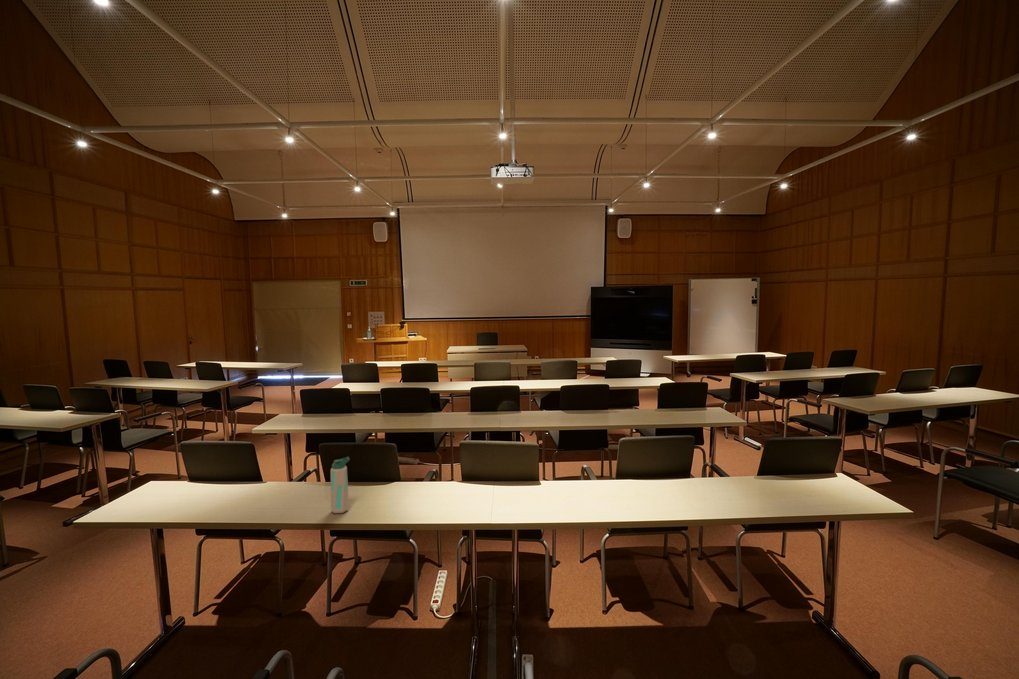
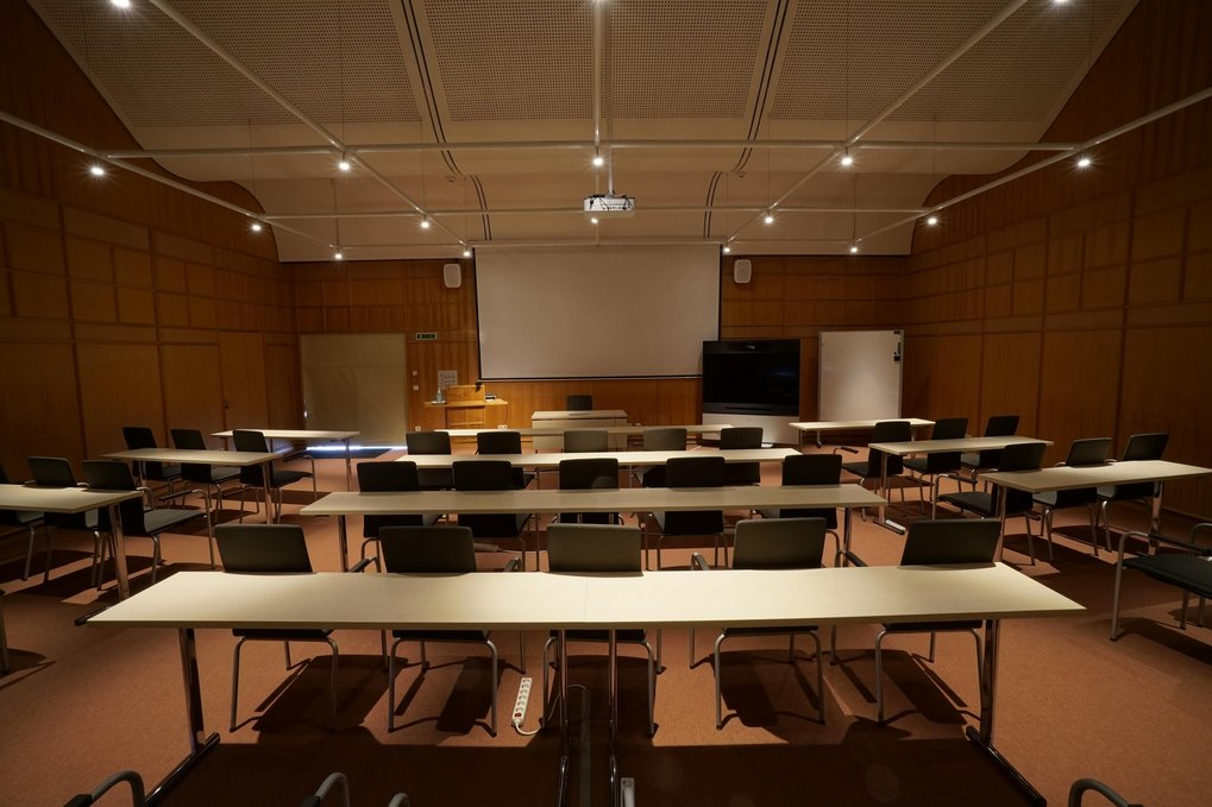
- water bottle [330,456,351,514]
